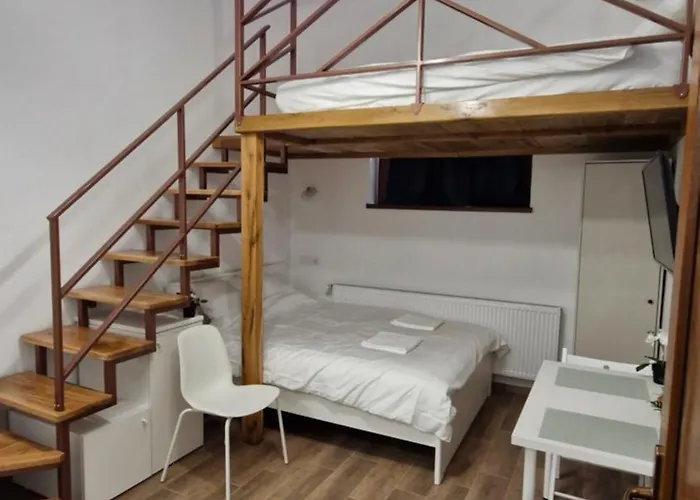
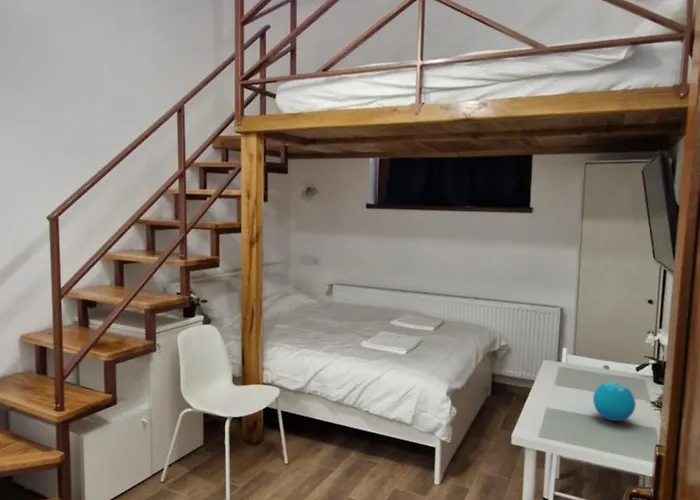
+ decorative orb [592,381,637,422]
